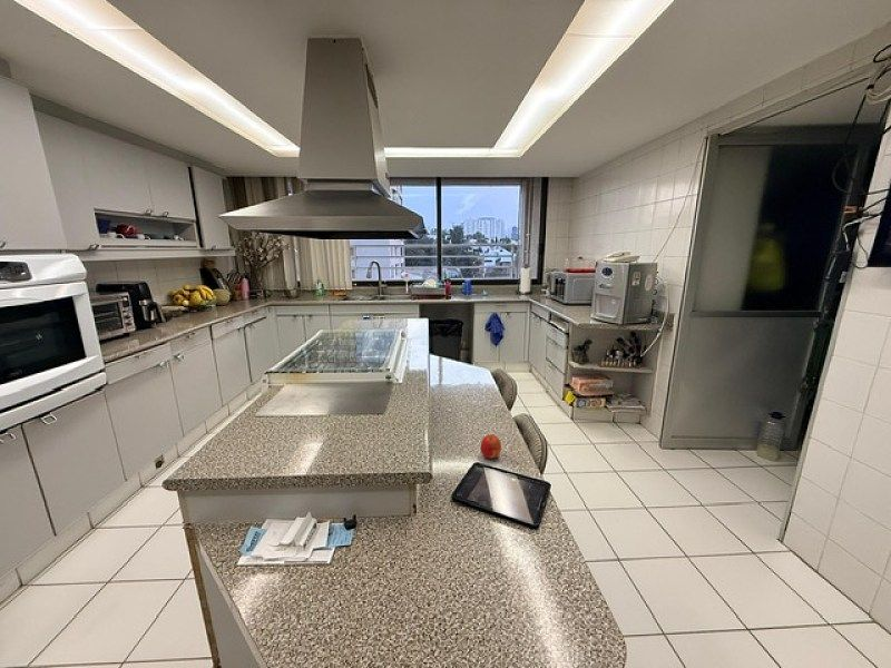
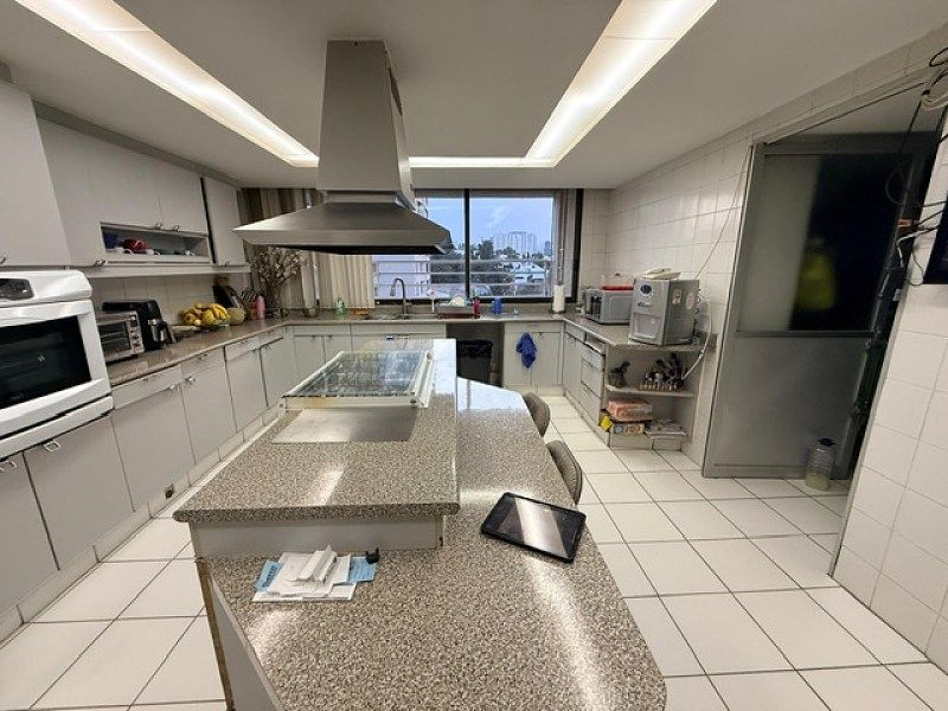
- fruit [480,433,502,460]
